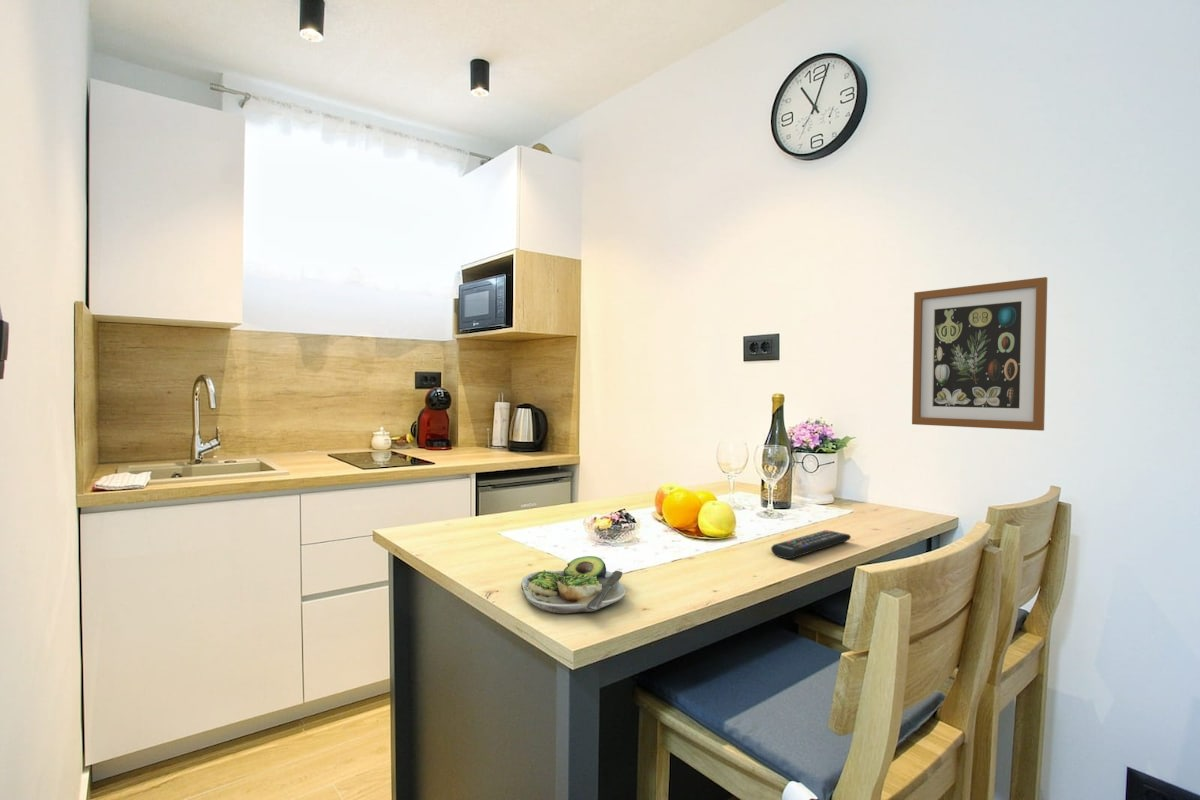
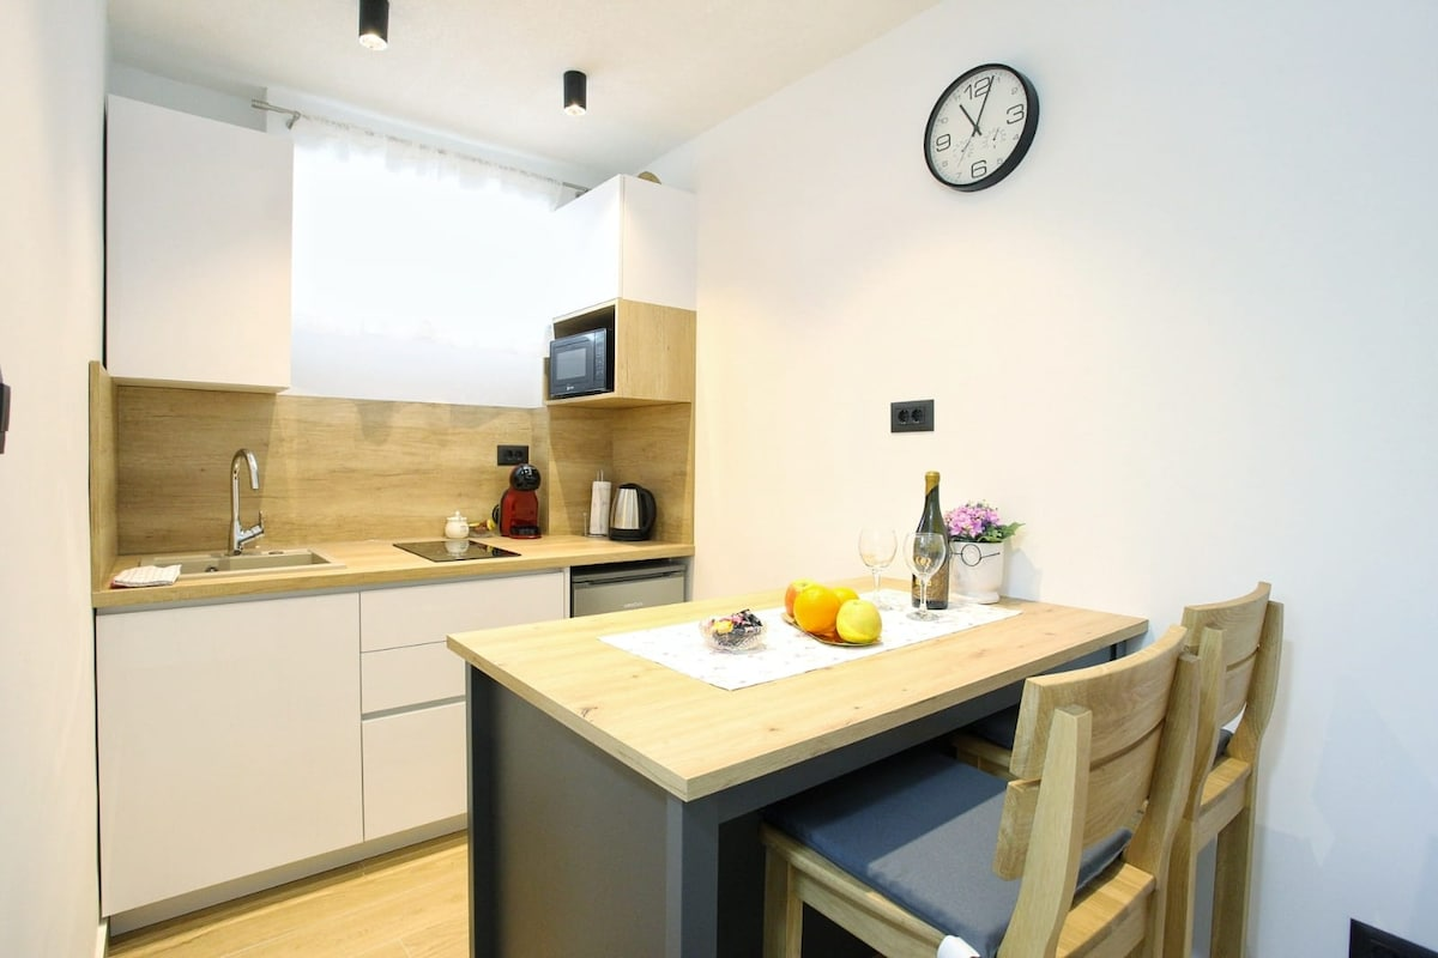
- wall art [911,276,1048,432]
- salad plate [520,555,627,614]
- remote control [770,529,852,560]
